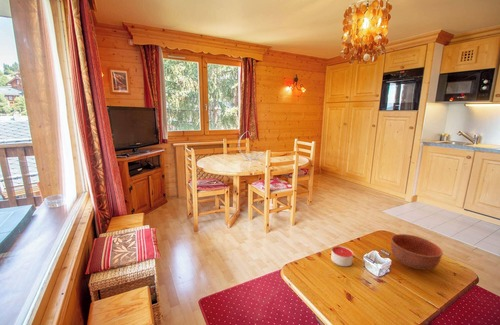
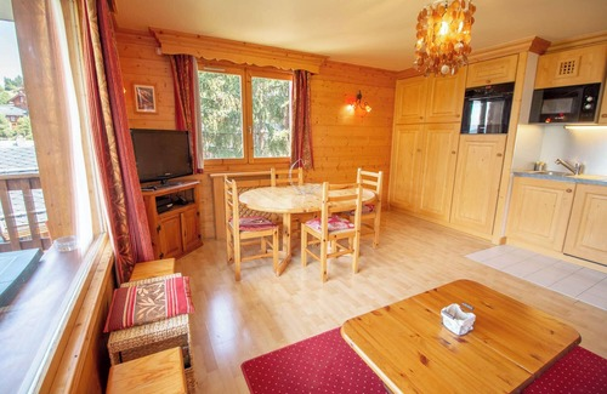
- candle [330,245,354,267]
- bowl [390,233,444,271]
